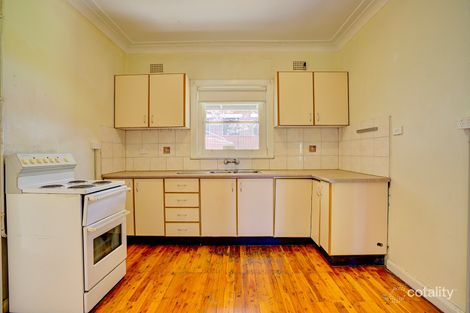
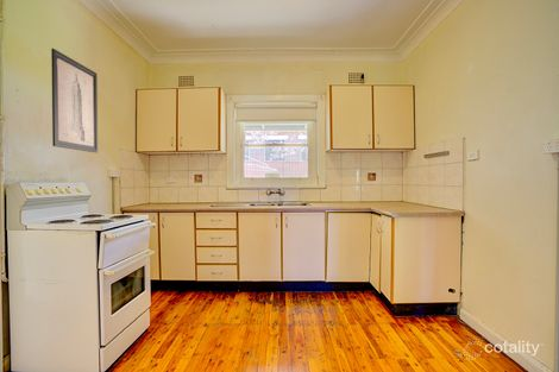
+ wall art [50,48,99,153]
